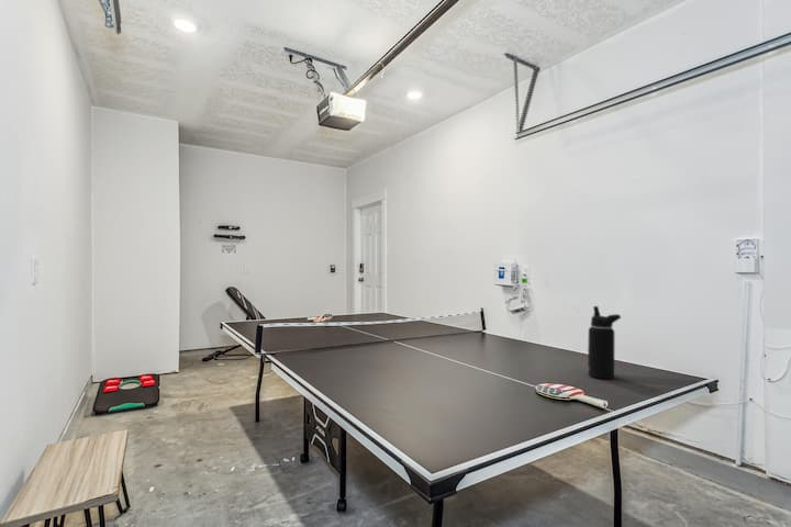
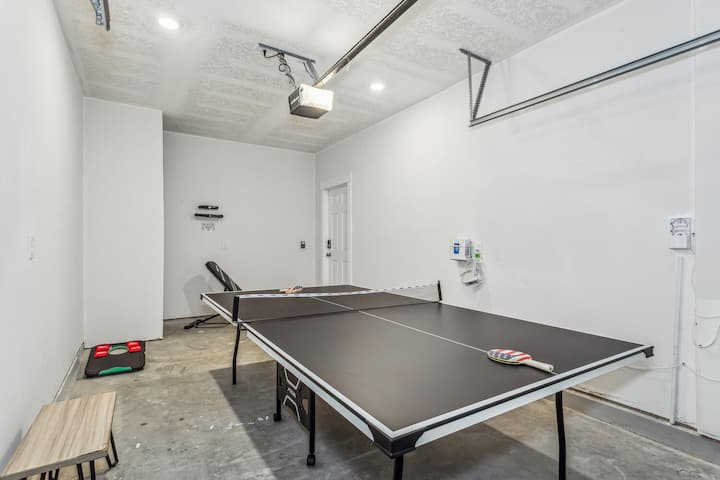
- water bottle [587,305,622,380]
